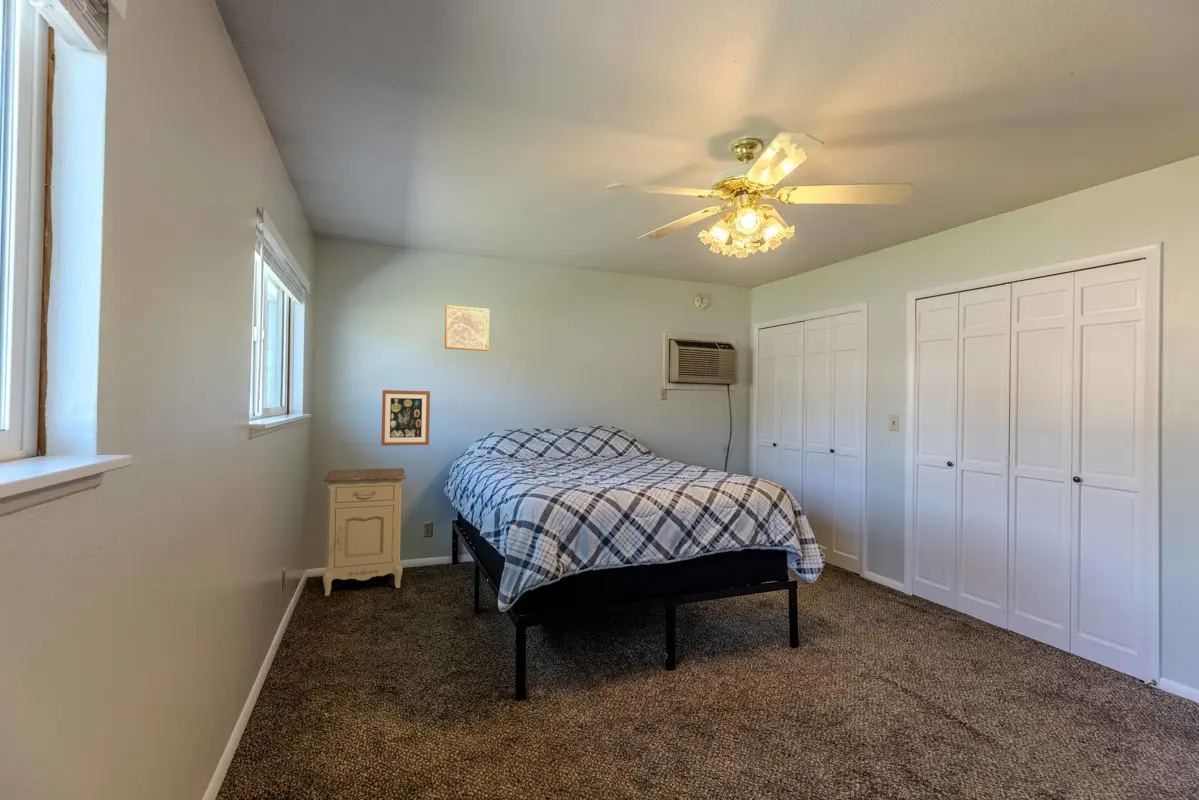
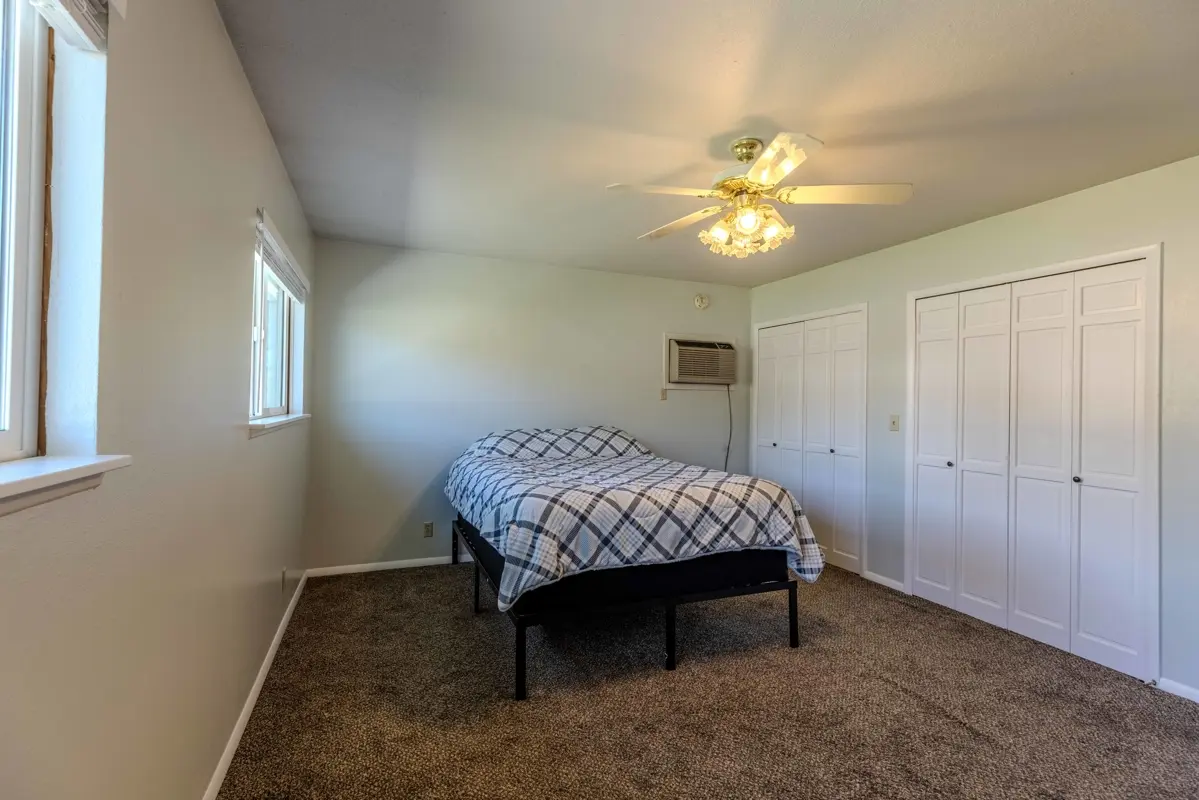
- nightstand [322,467,407,597]
- wall art [380,389,431,447]
- wall art [444,304,490,352]
